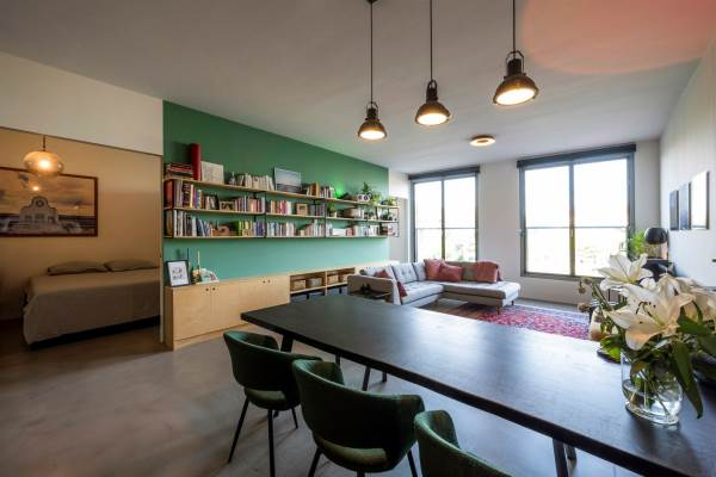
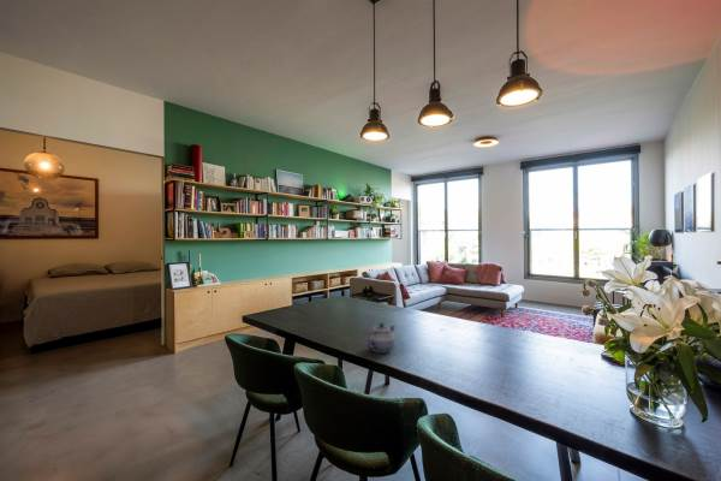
+ teapot [365,322,397,354]
